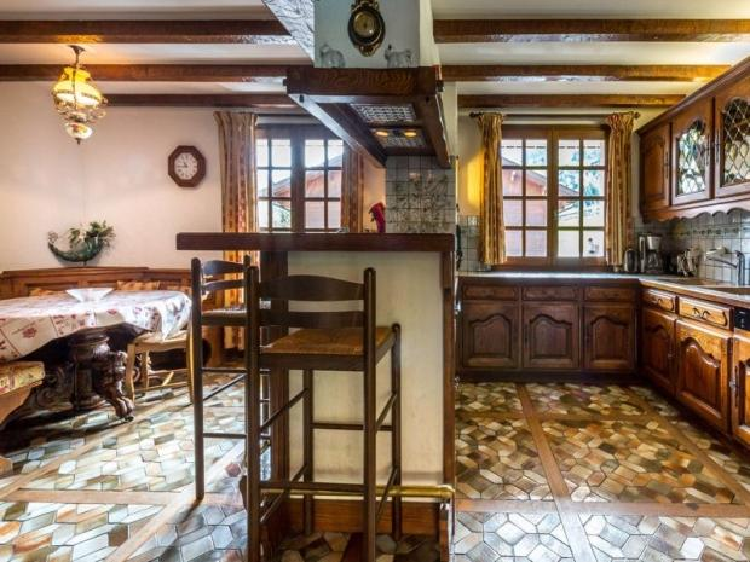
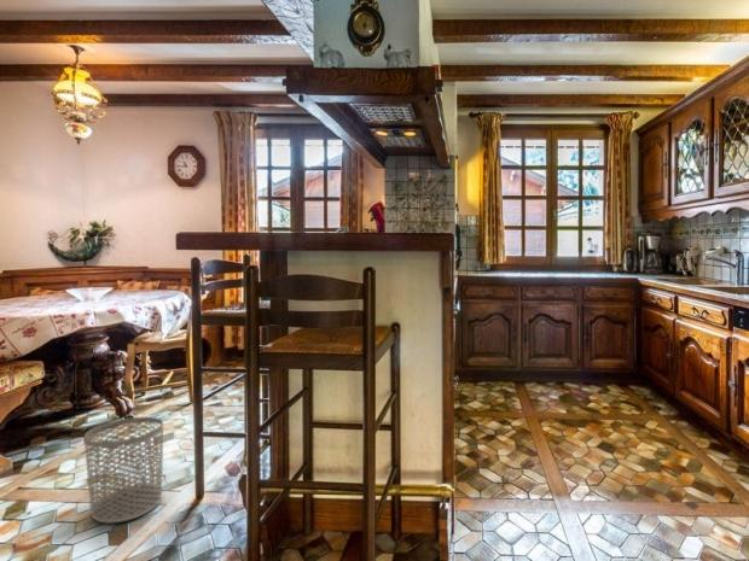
+ waste bin [83,416,164,525]
